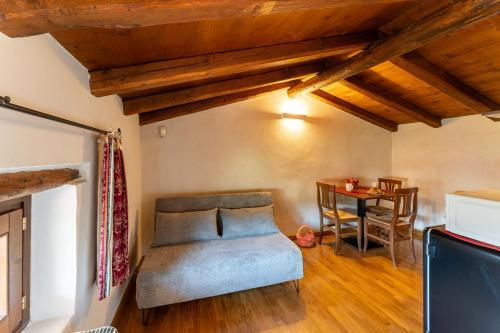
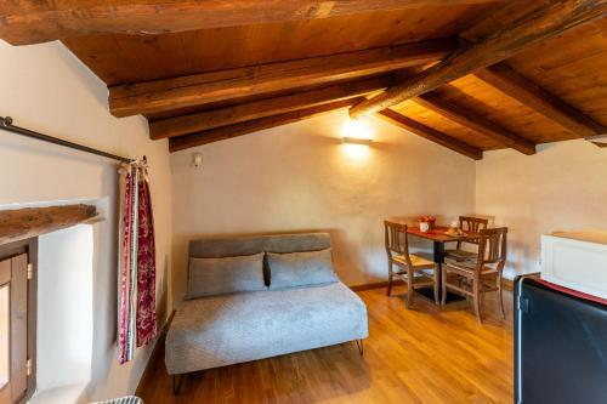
- basket [295,224,316,247]
